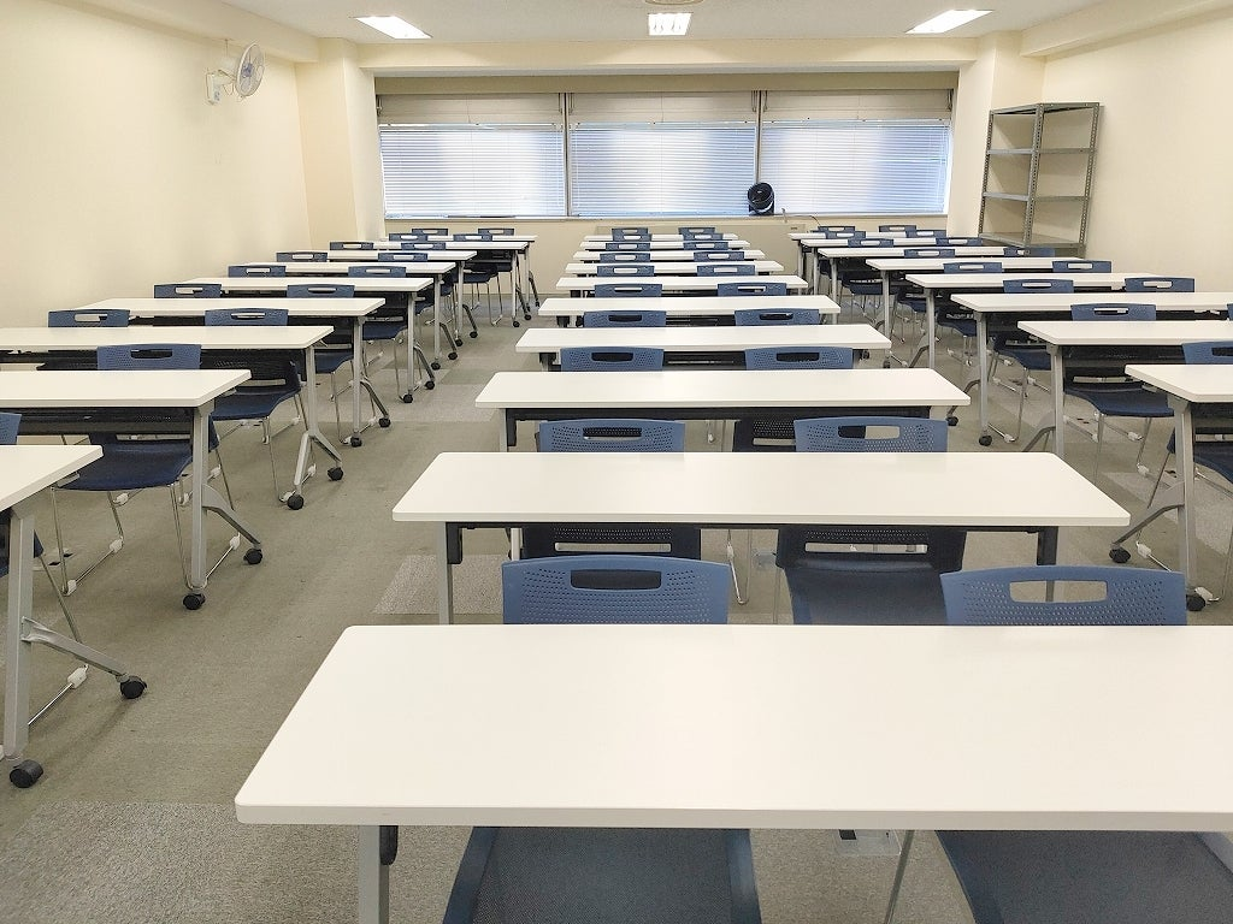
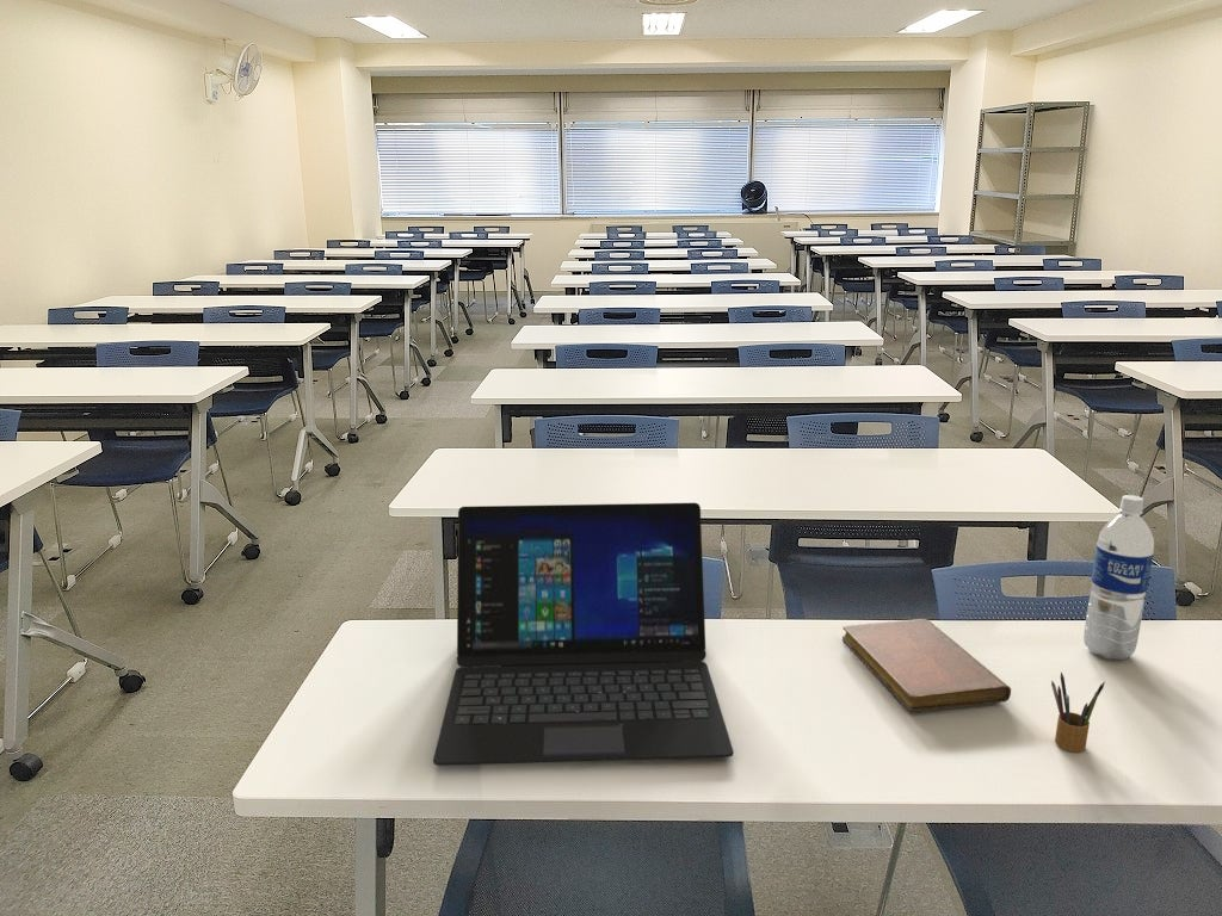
+ notebook [841,618,1012,713]
+ water bottle [1082,494,1155,661]
+ pencil box [1050,670,1106,753]
+ laptop [432,502,735,767]
